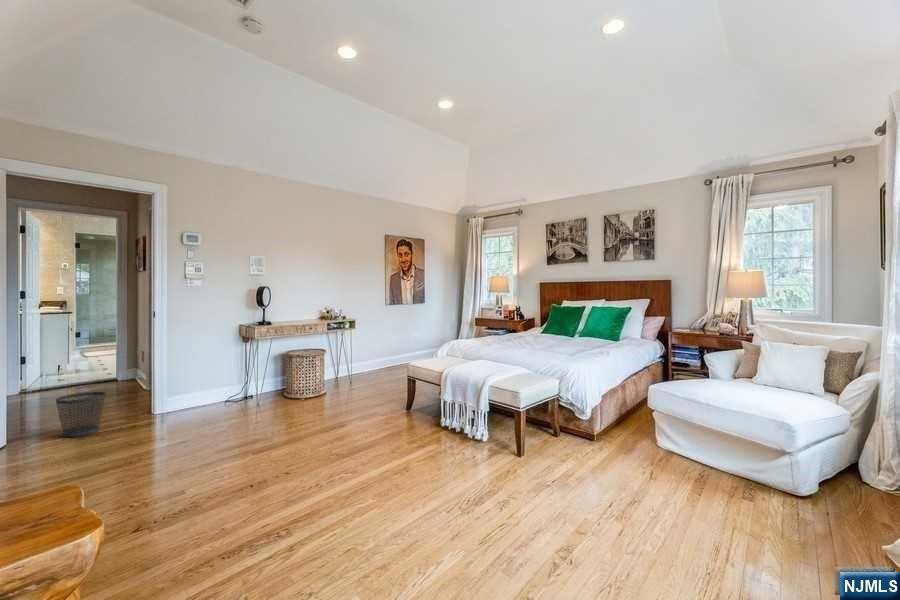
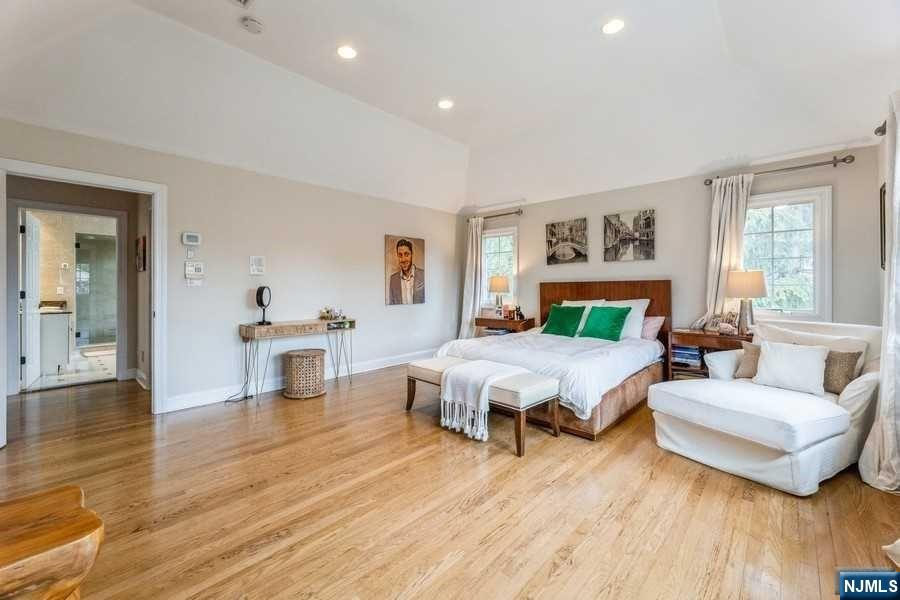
- wastebasket [55,391,106,438]
